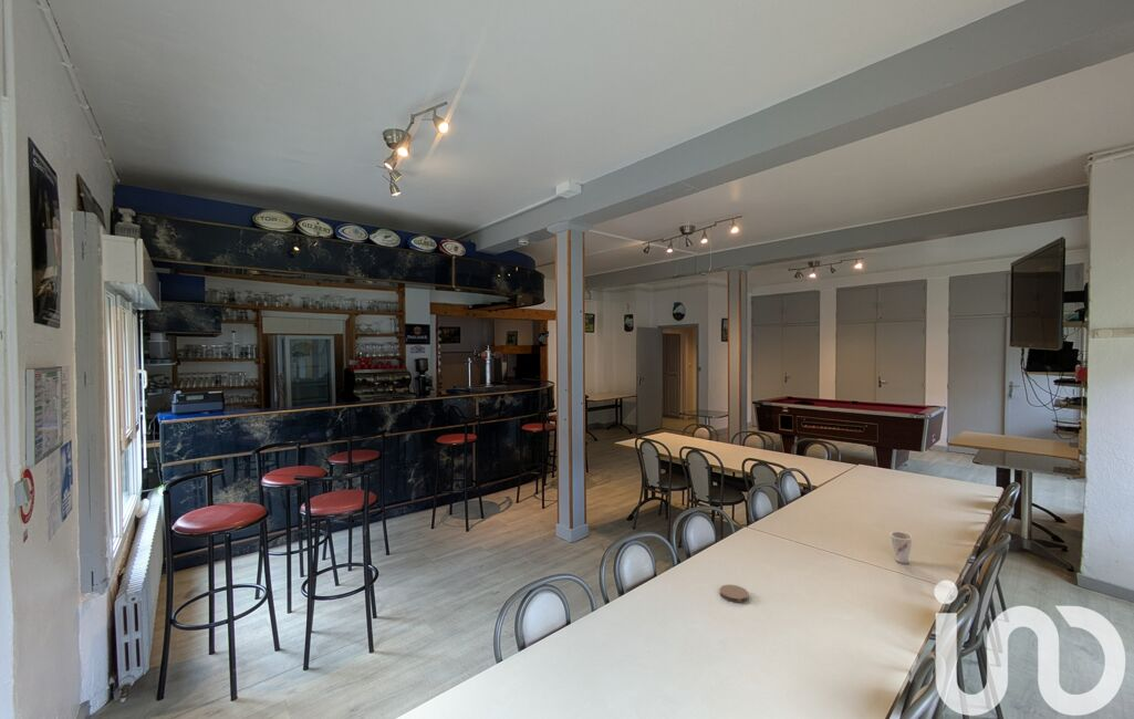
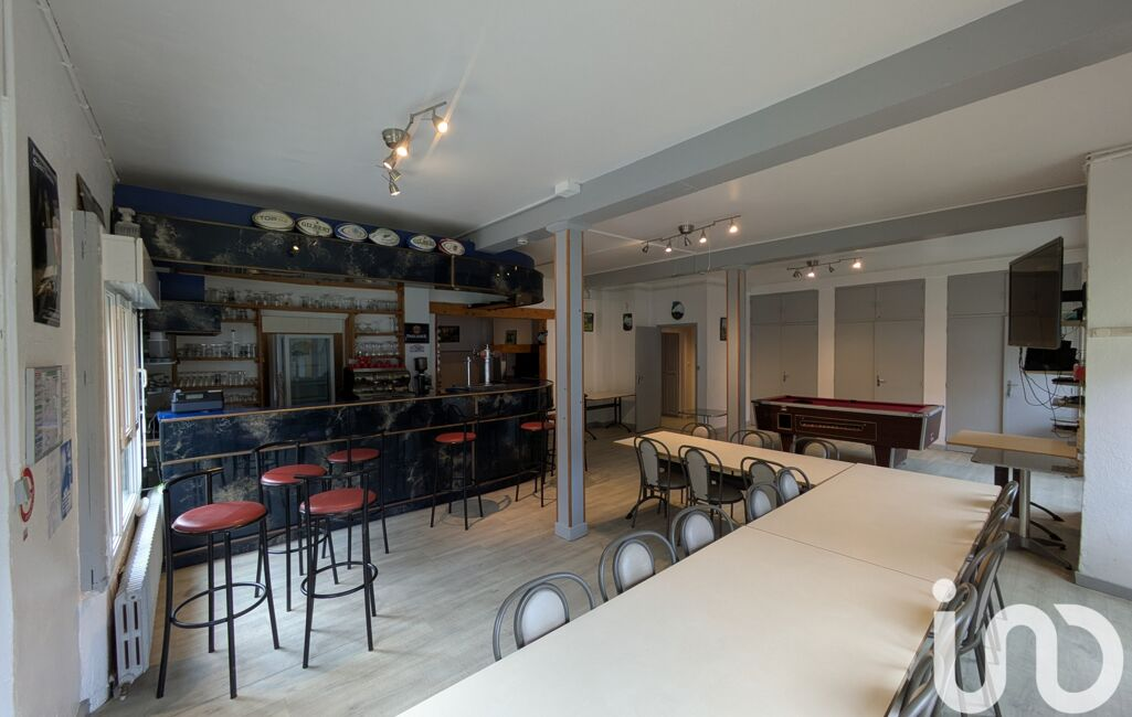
- cup [889,530,914,565]
- coaster [719,584,750,604]
